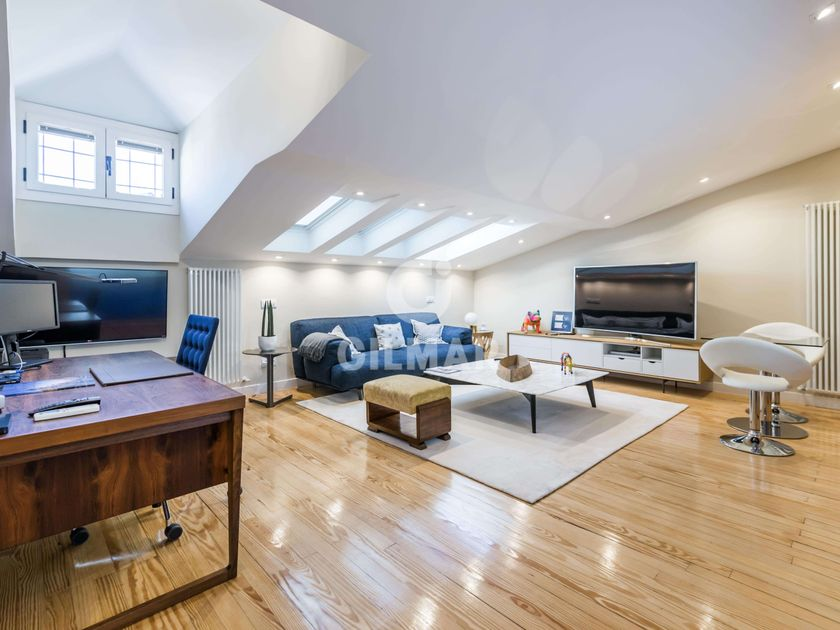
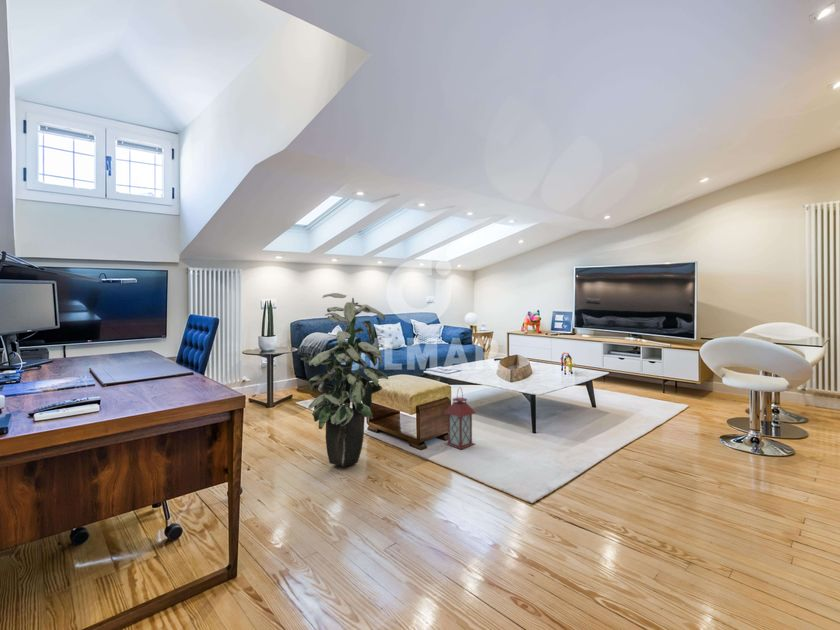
+ lantern [443,386,477,450]
+ indoor plant [300,292,389,467]
